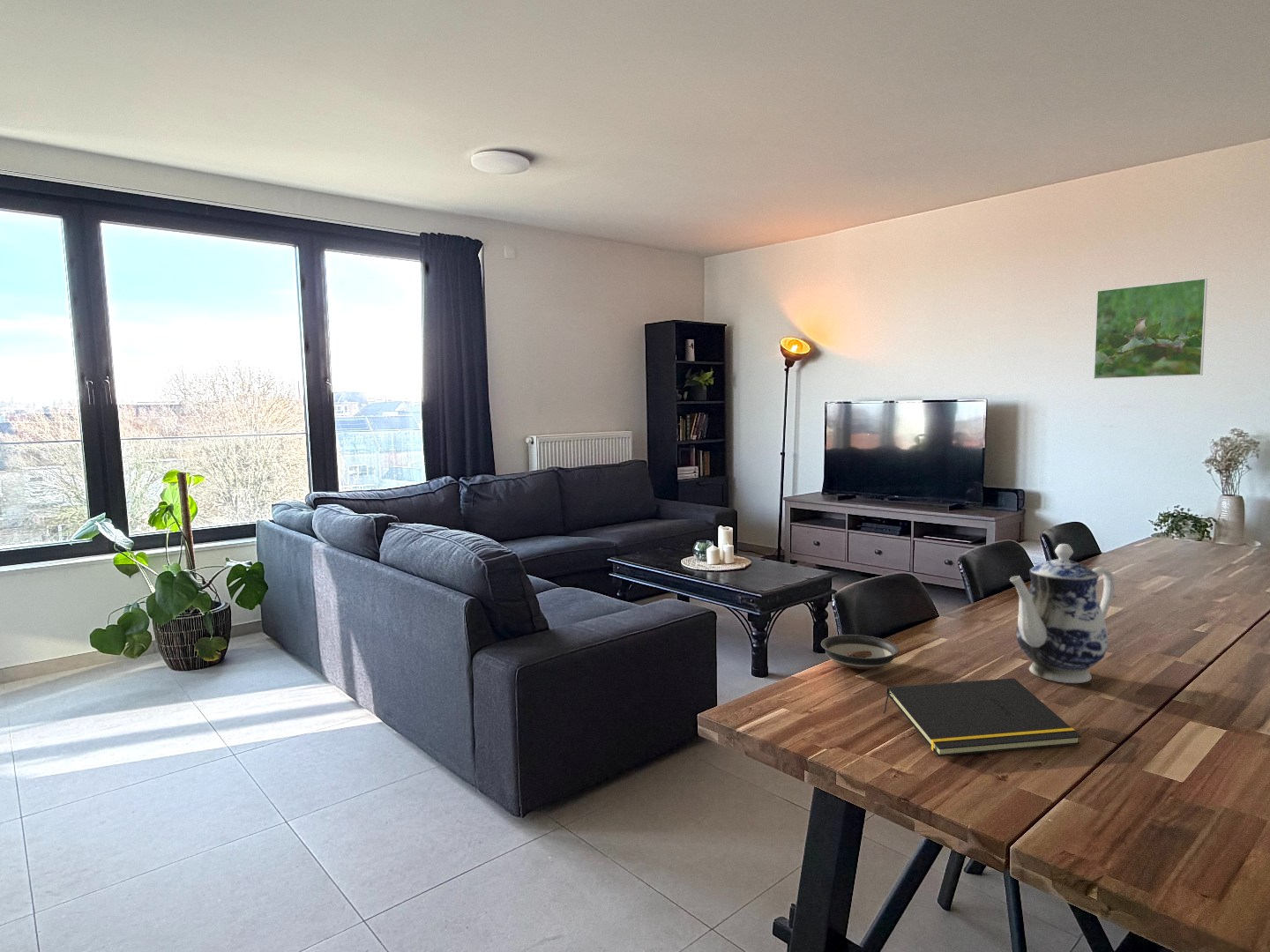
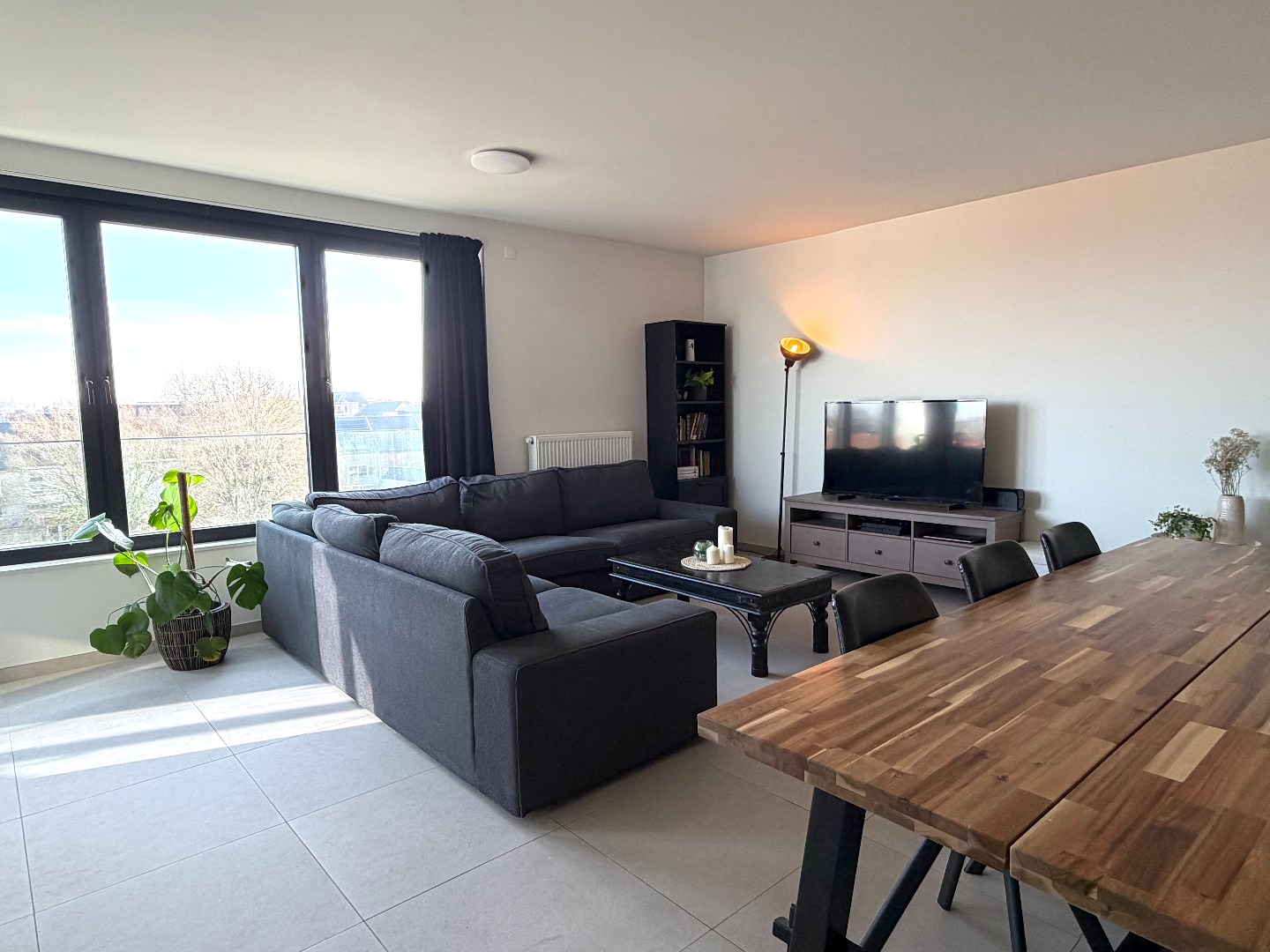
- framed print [1093,278,1208,380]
- teapot [1009,543,1116,684]
- notepad [883,677,1082,757]
- saucer [820,634,900,670]
